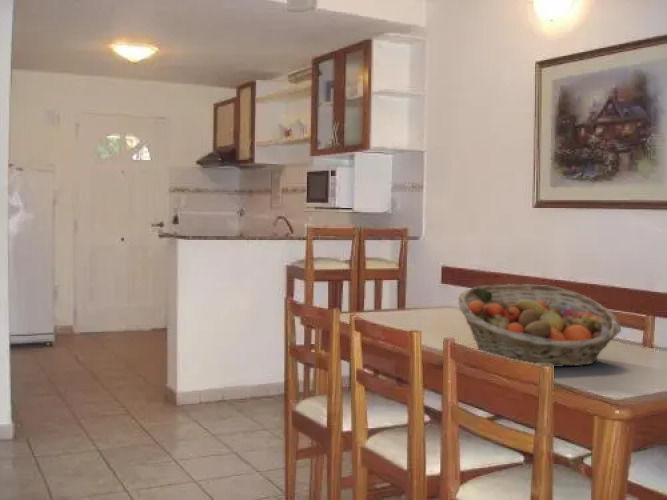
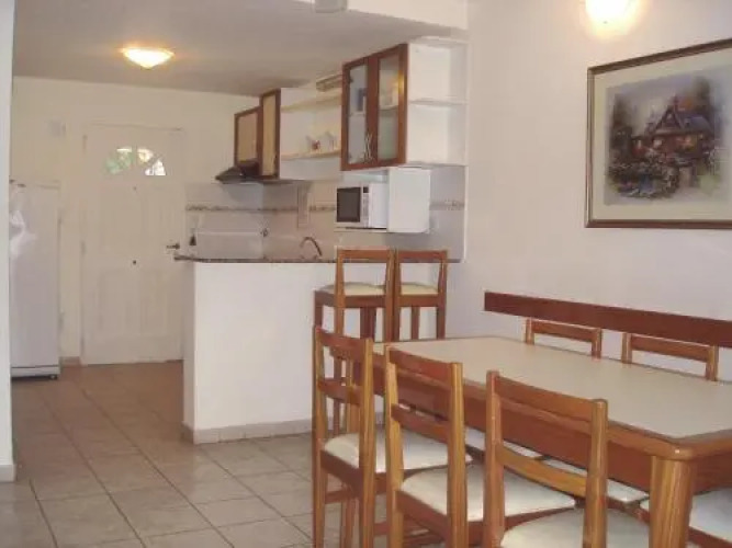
- fruit basket [457,283,622,368]
